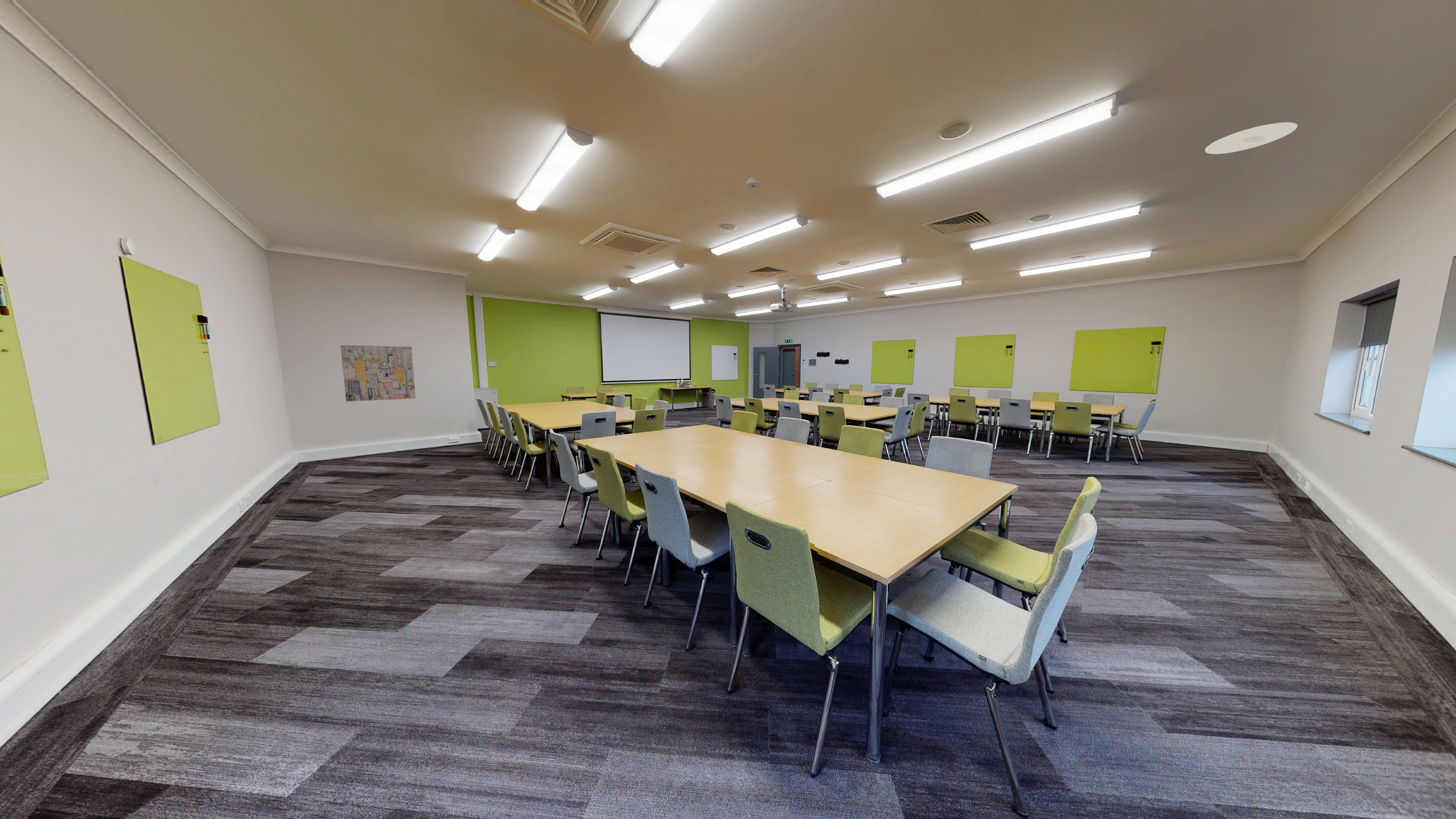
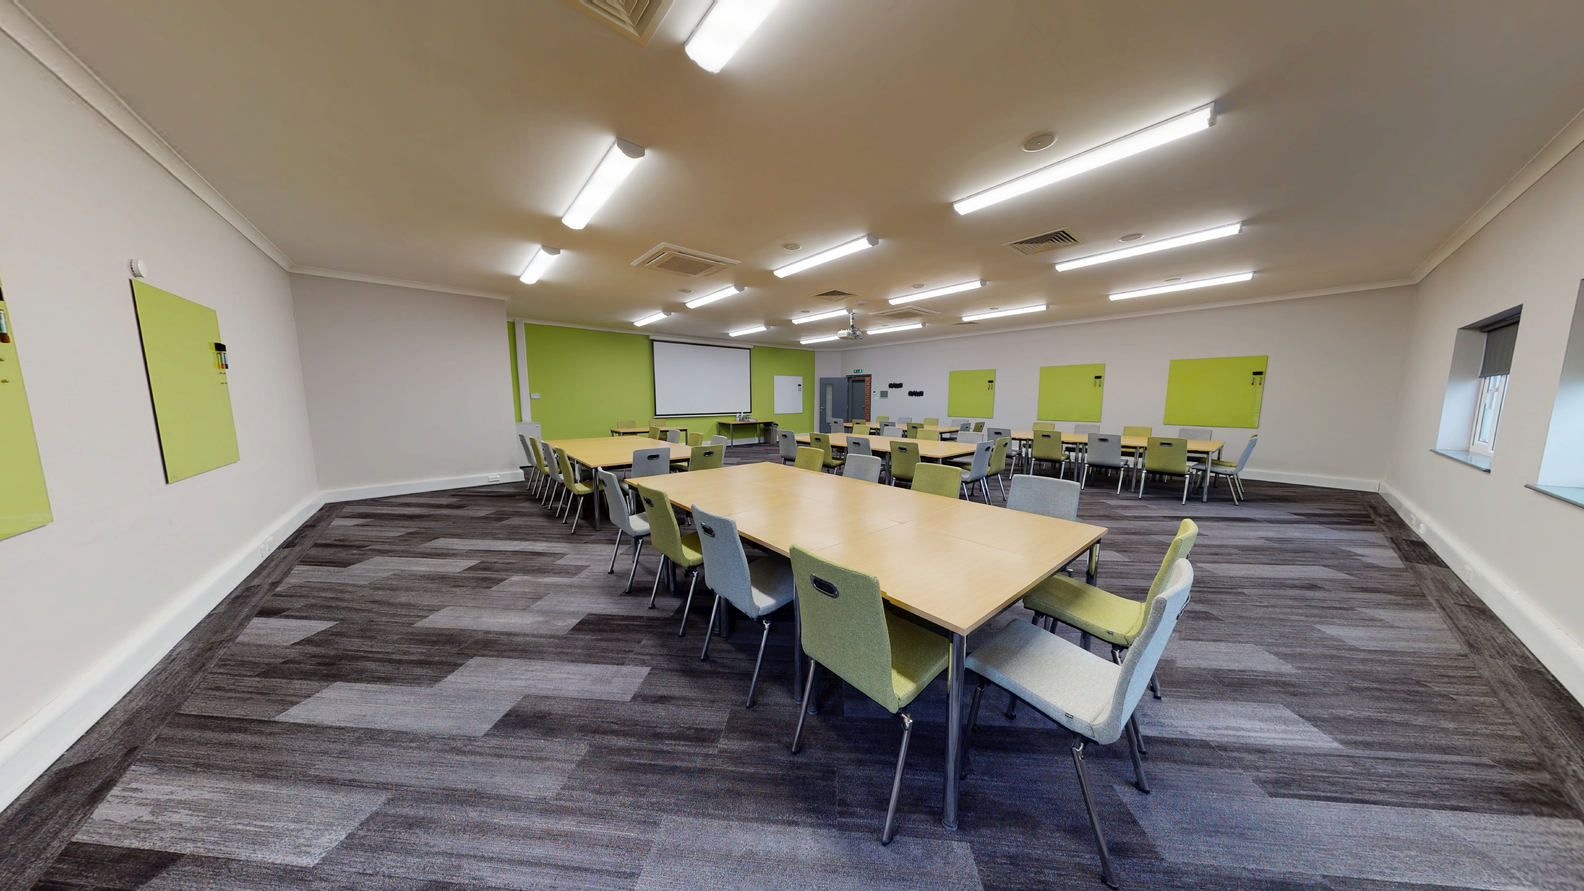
- recessed light [1205,122,1298,154]
- wall art [340,345,416,402]
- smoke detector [745,177,761,189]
